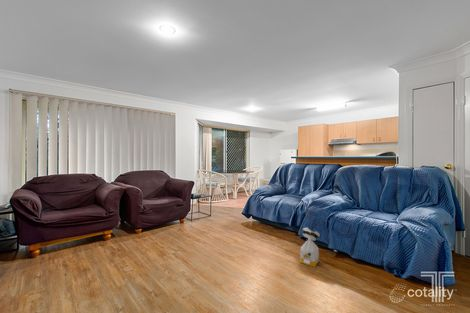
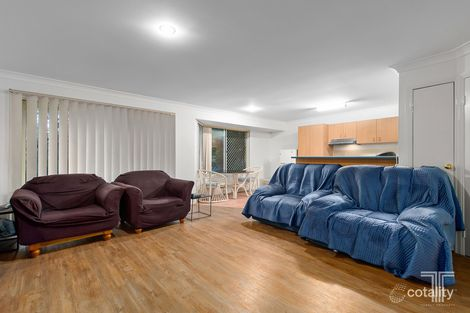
- bag [299,227,321,268]
